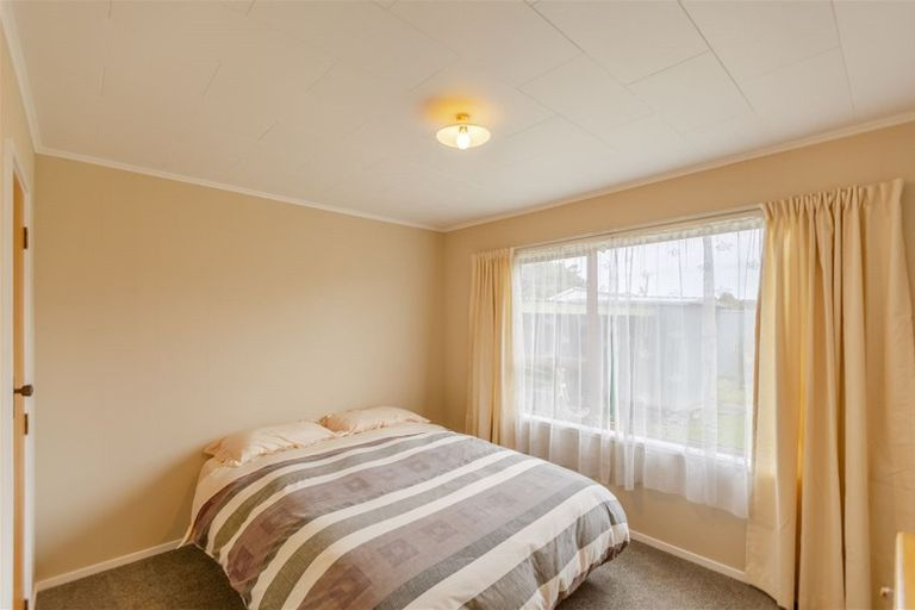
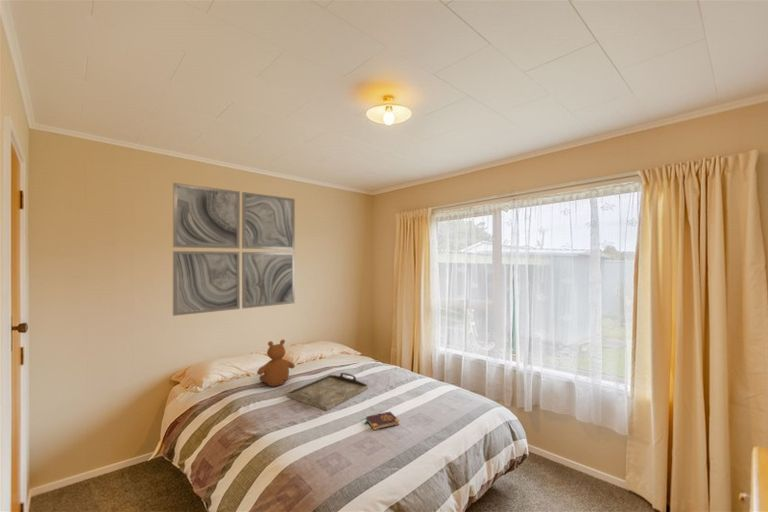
+ serving tray [285,372,369,412]
+ book [363,411,400,431]
+ teddy bear [256,338,296,387]
+ wall art [172,182,296,317]
